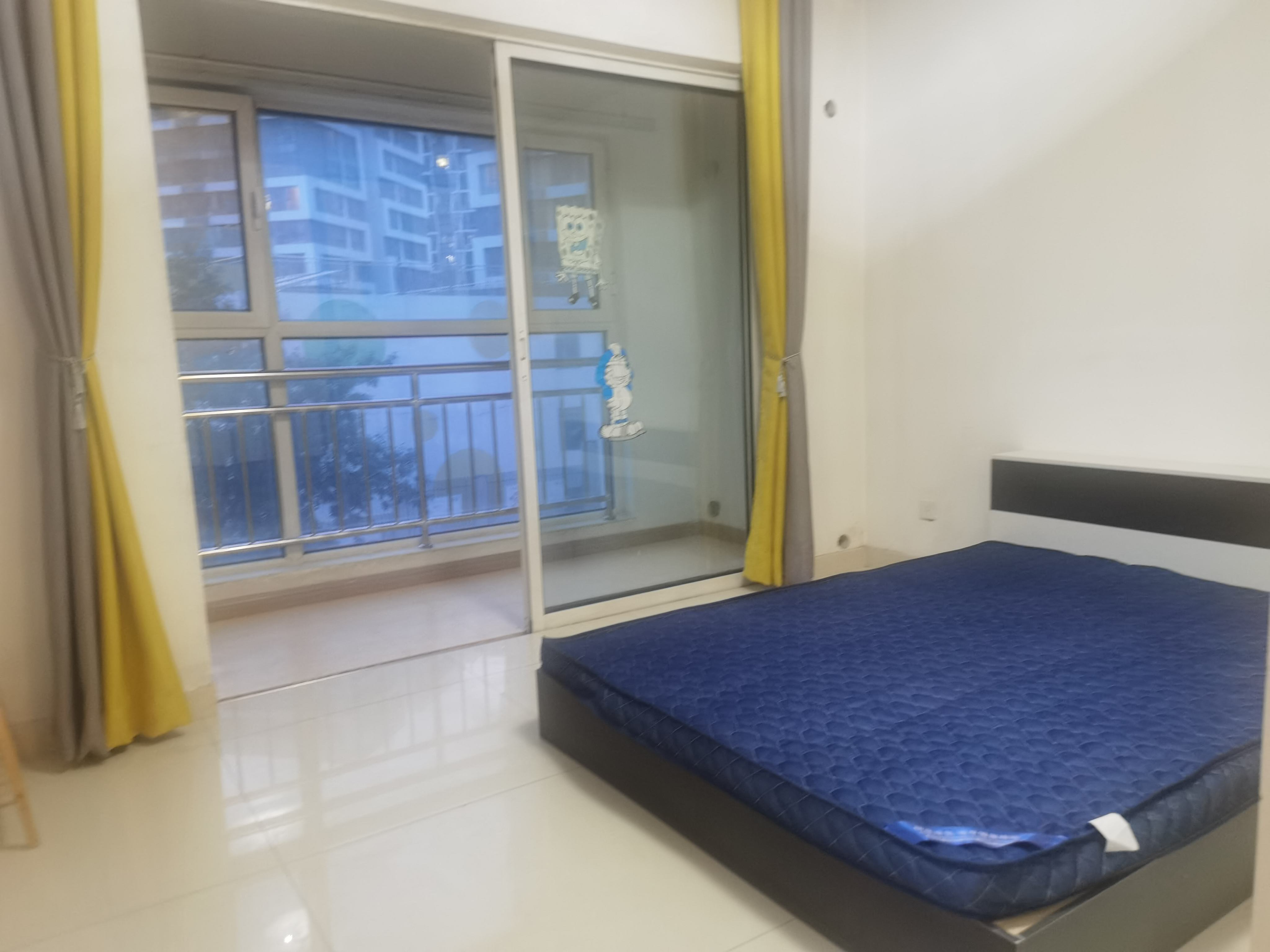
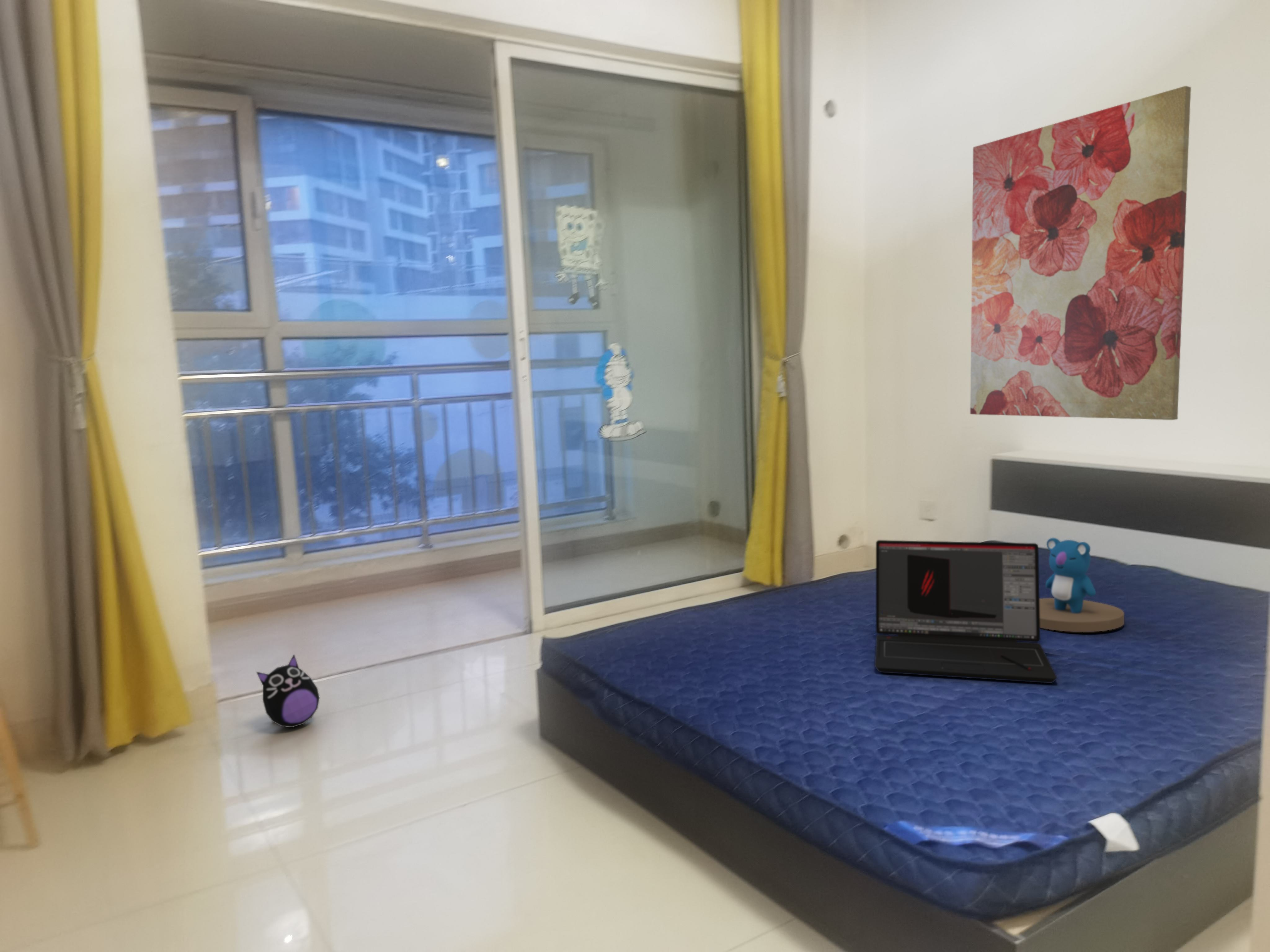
+ wall art [970,86,1191,420]
+ laptop [874,540,1058,683]
+ plush toy [256,654,320,728]
+ teddy bear [1040,538,1125,632]
